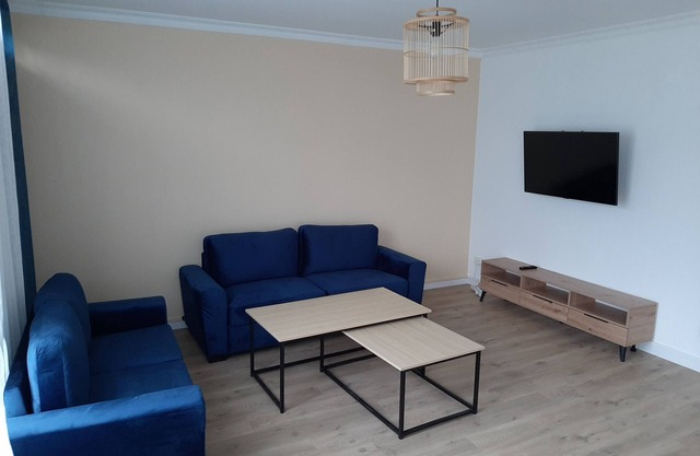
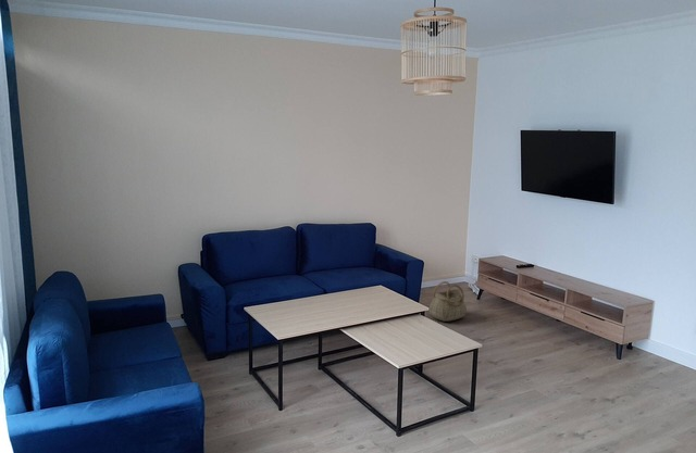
+ basket [428,280,468,323]
